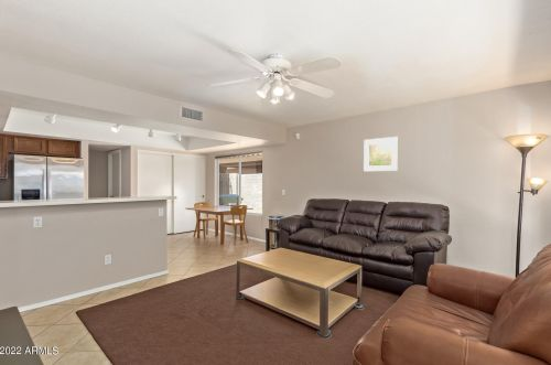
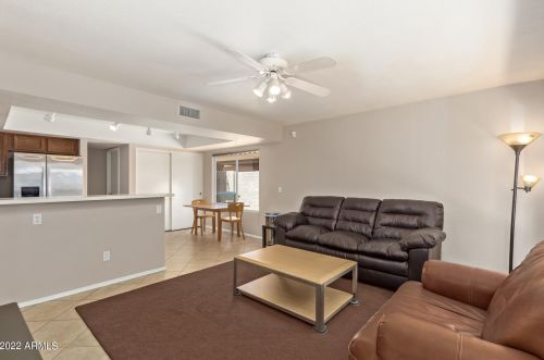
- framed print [363,136,399,172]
